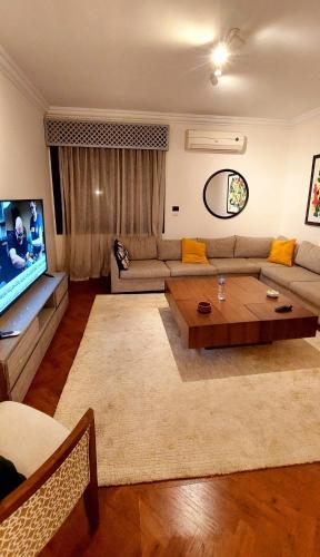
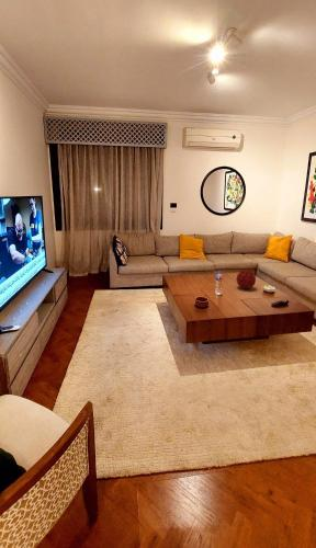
+ decorative orb [235,270,257,289]
